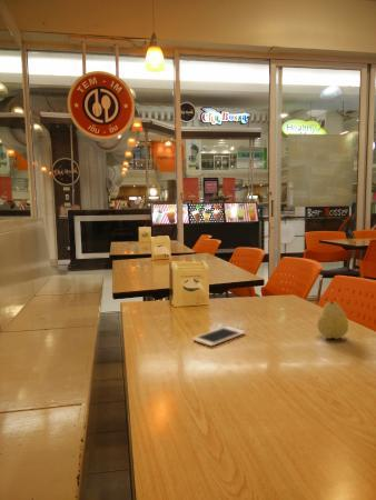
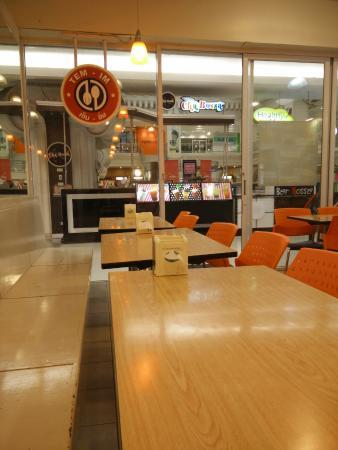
- fruit [316,299,349,340]
- cell phone [192,326,246,348]
